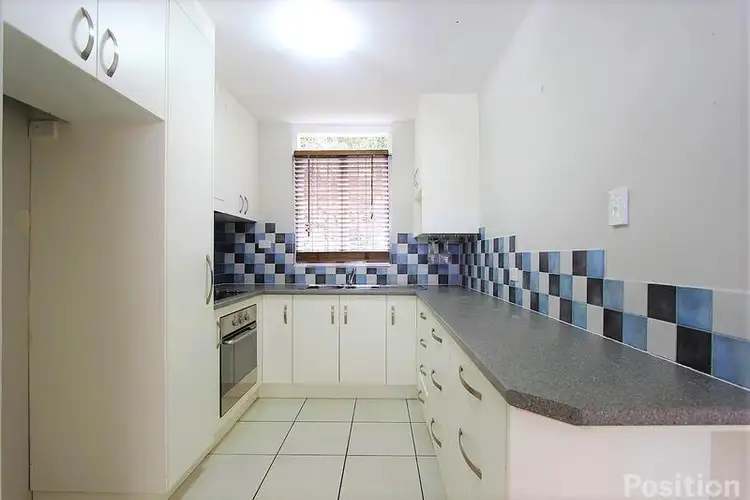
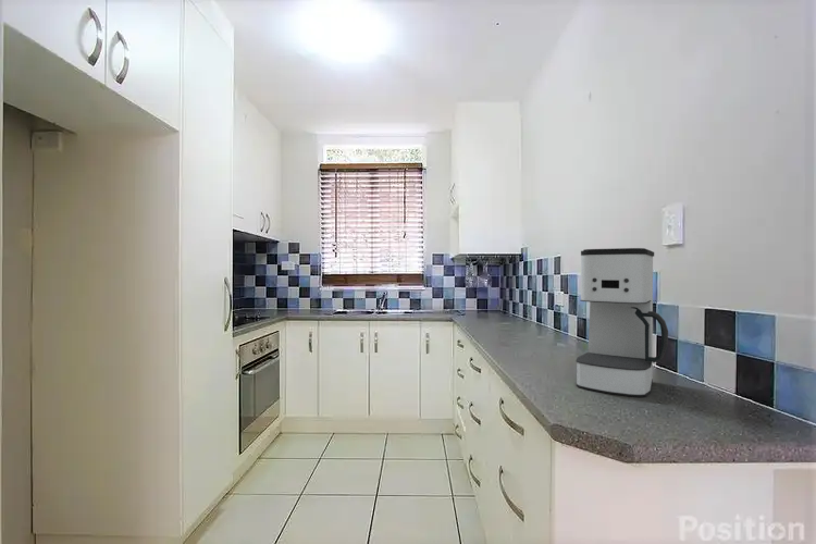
+ coffee maker [576,247,669,398]
